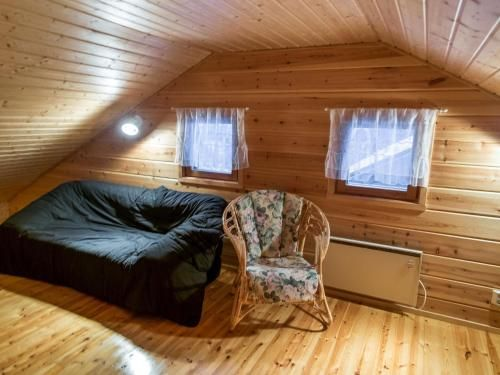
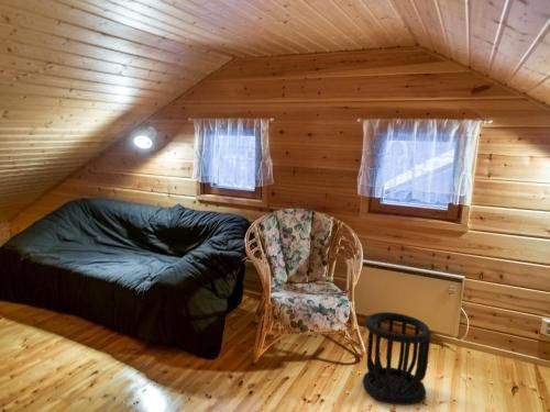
+ wastebasket [362,311,432,407]
